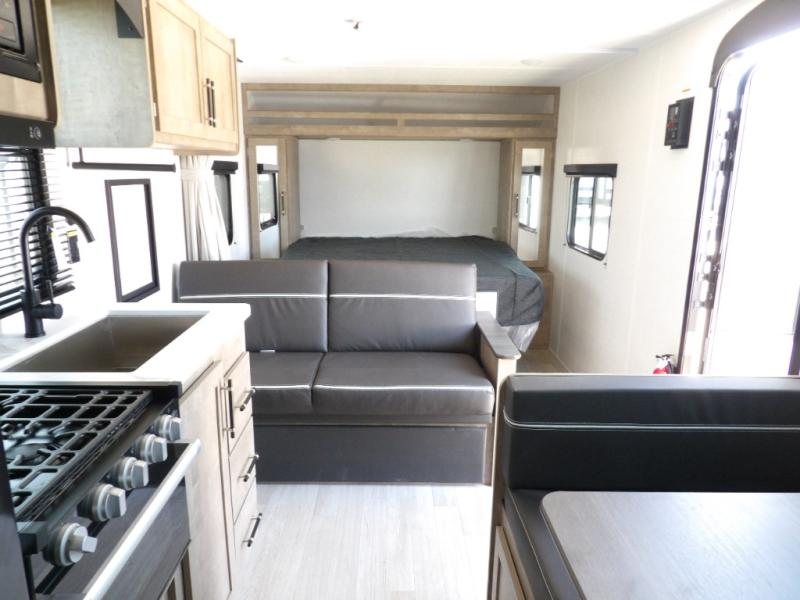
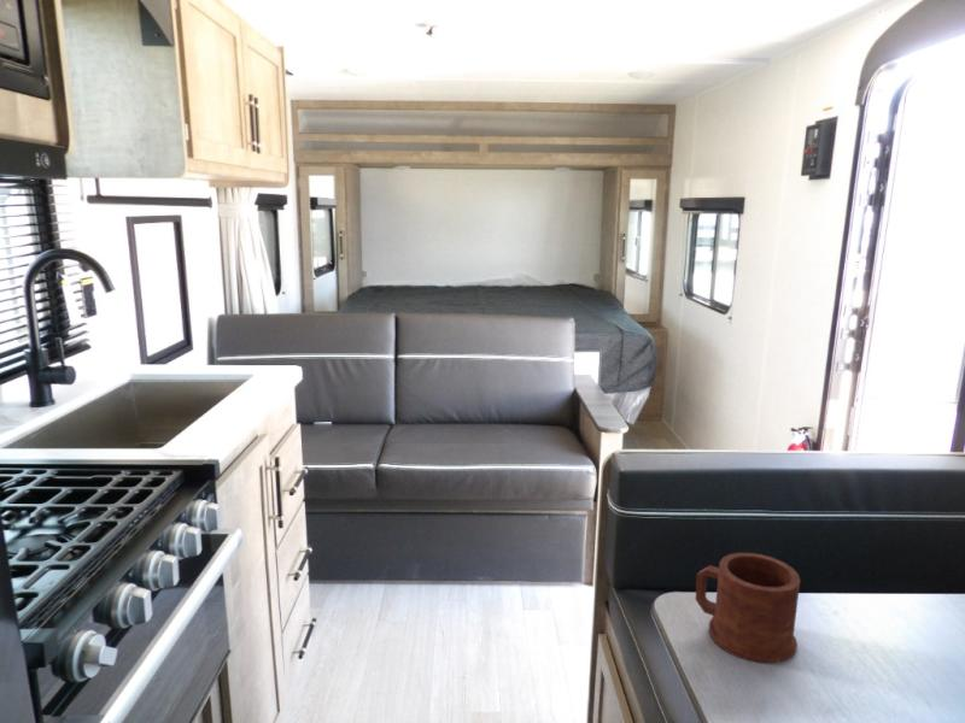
+ mug [695,552,801,664]
